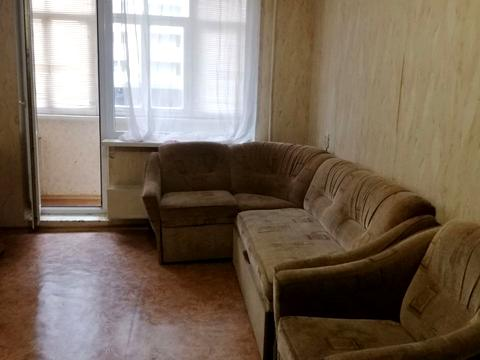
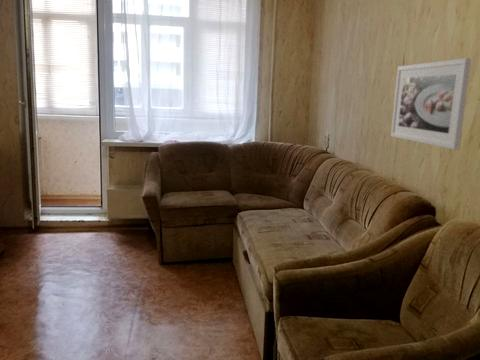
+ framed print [390,57,472,151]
